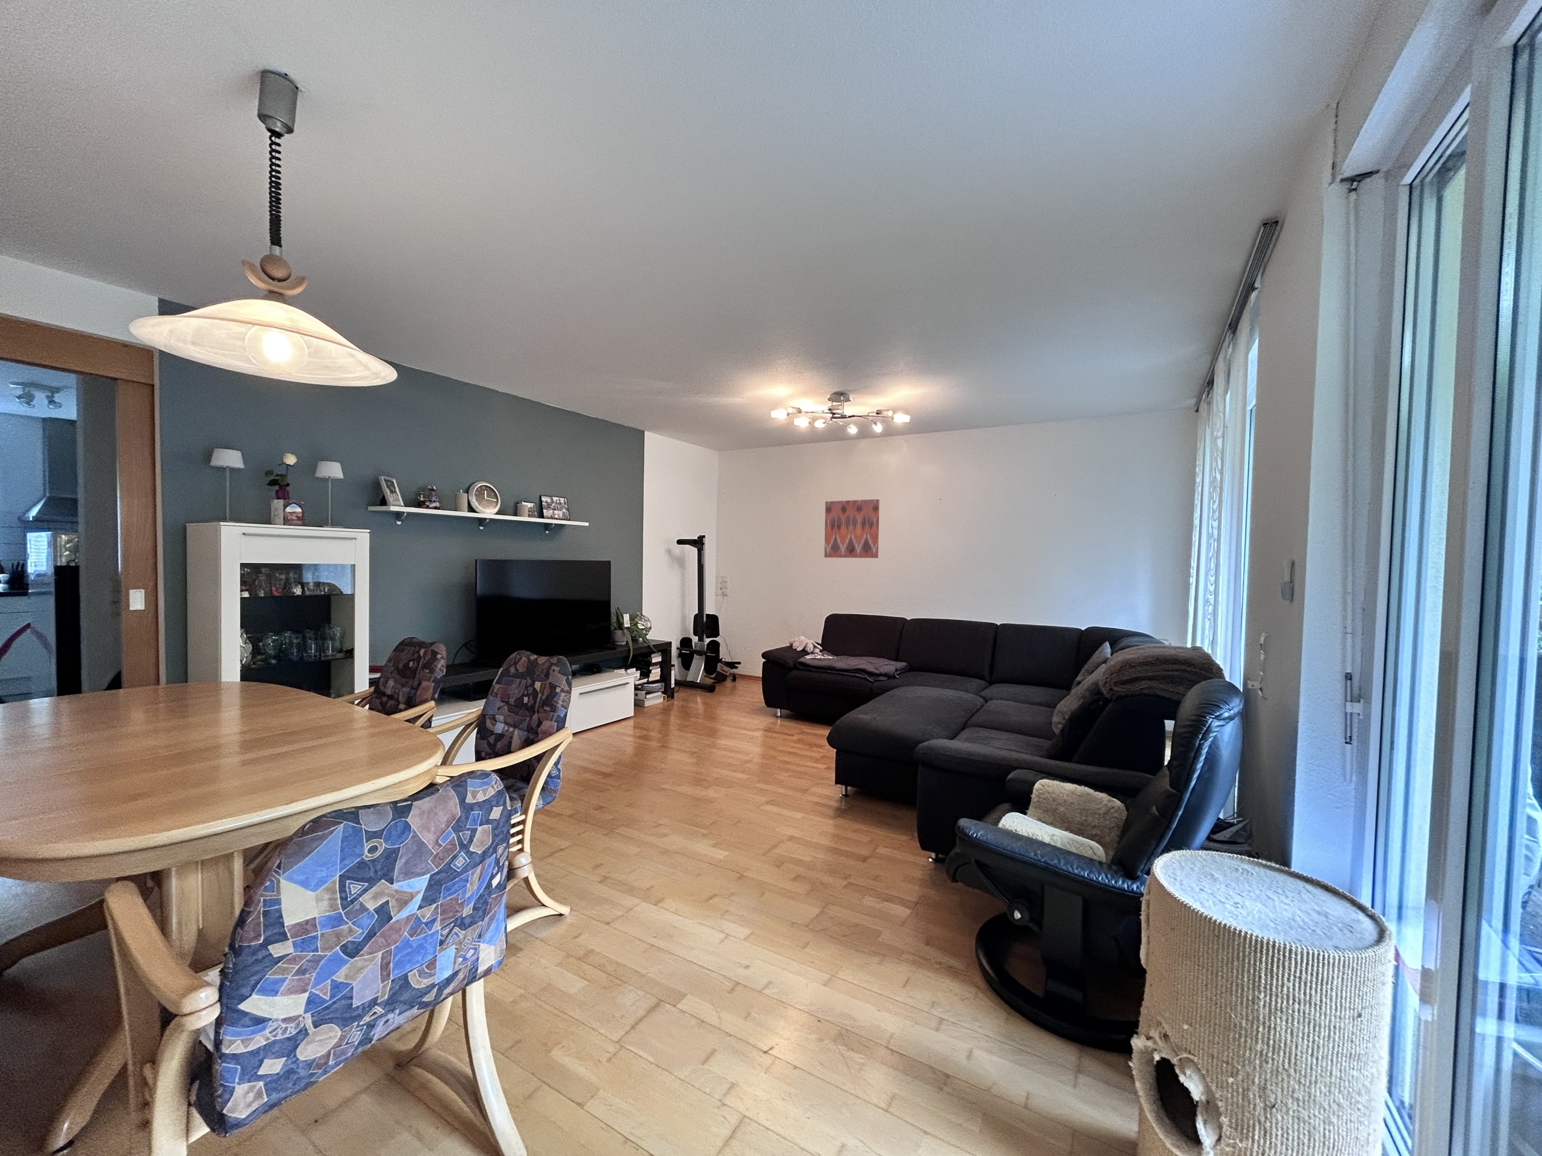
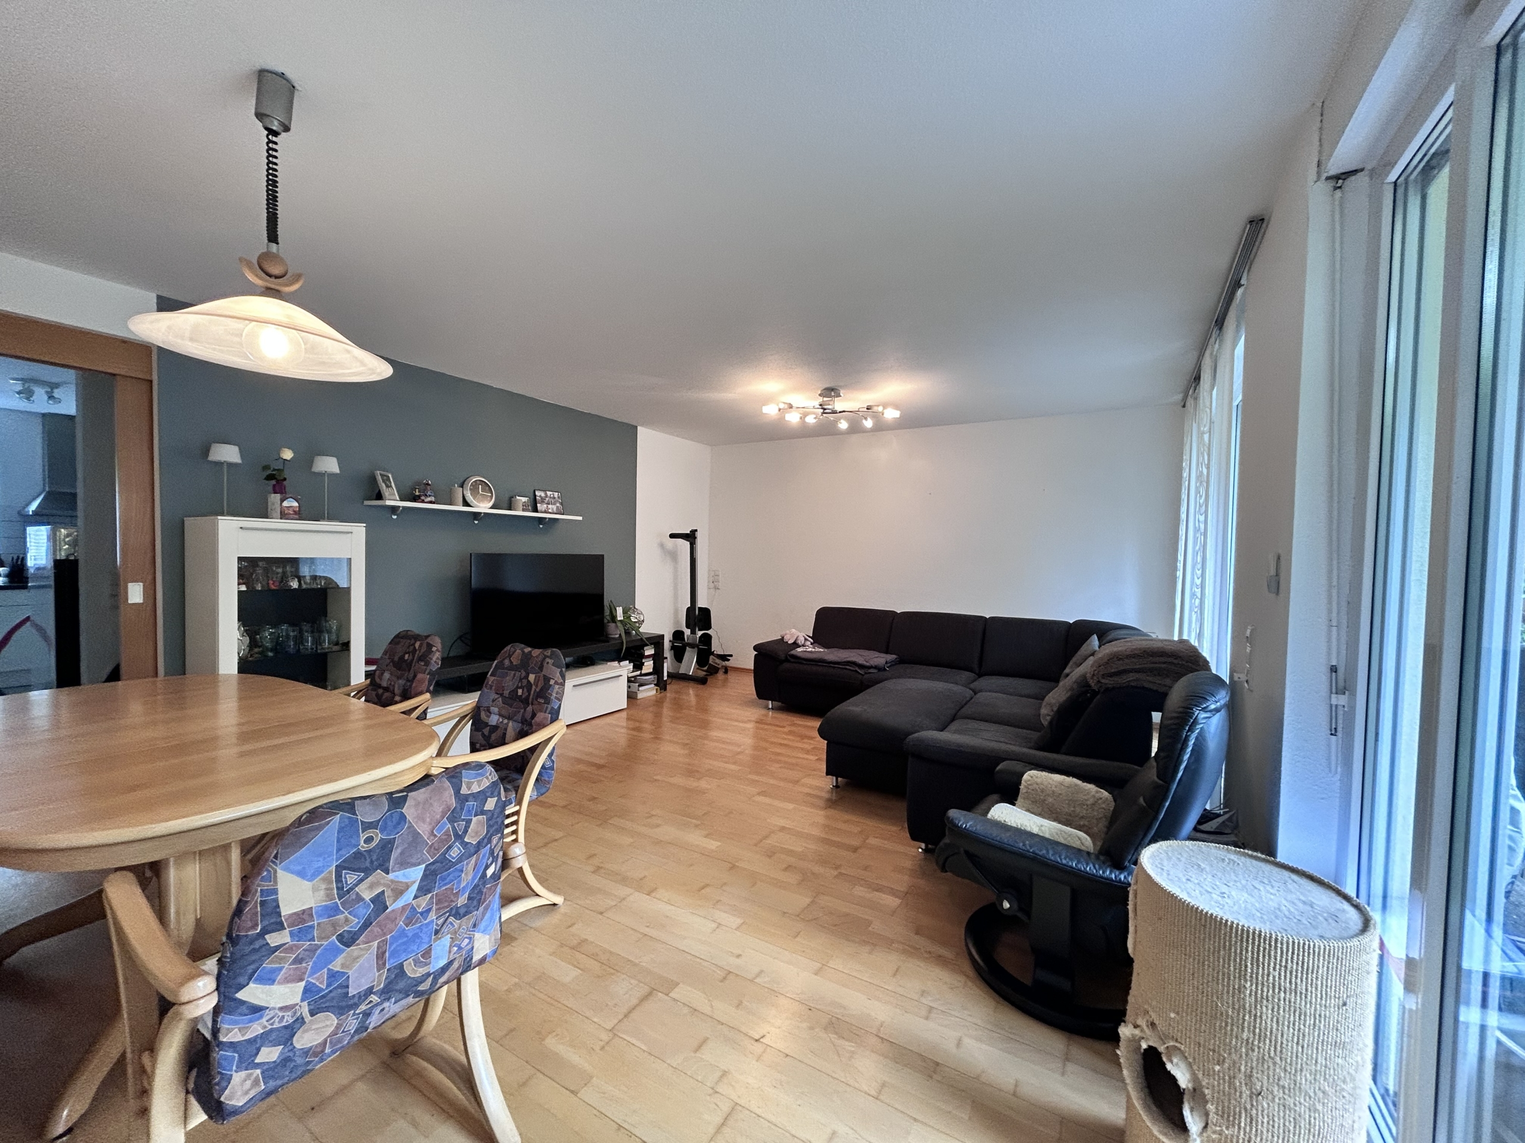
- wall art [824,499,880,559]
